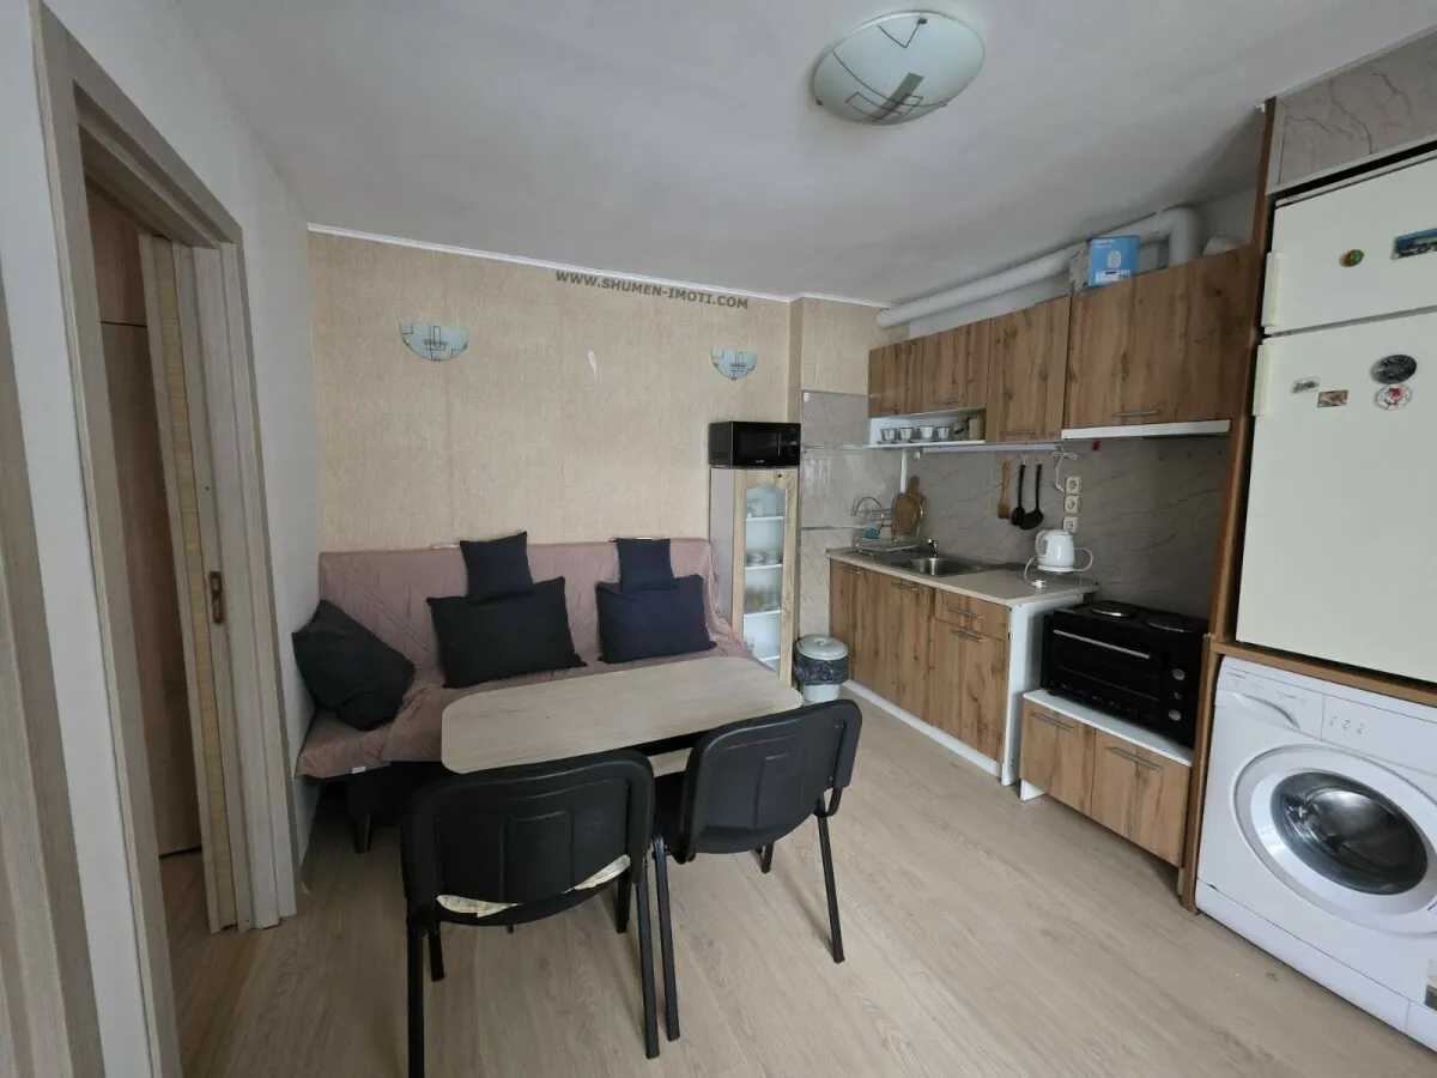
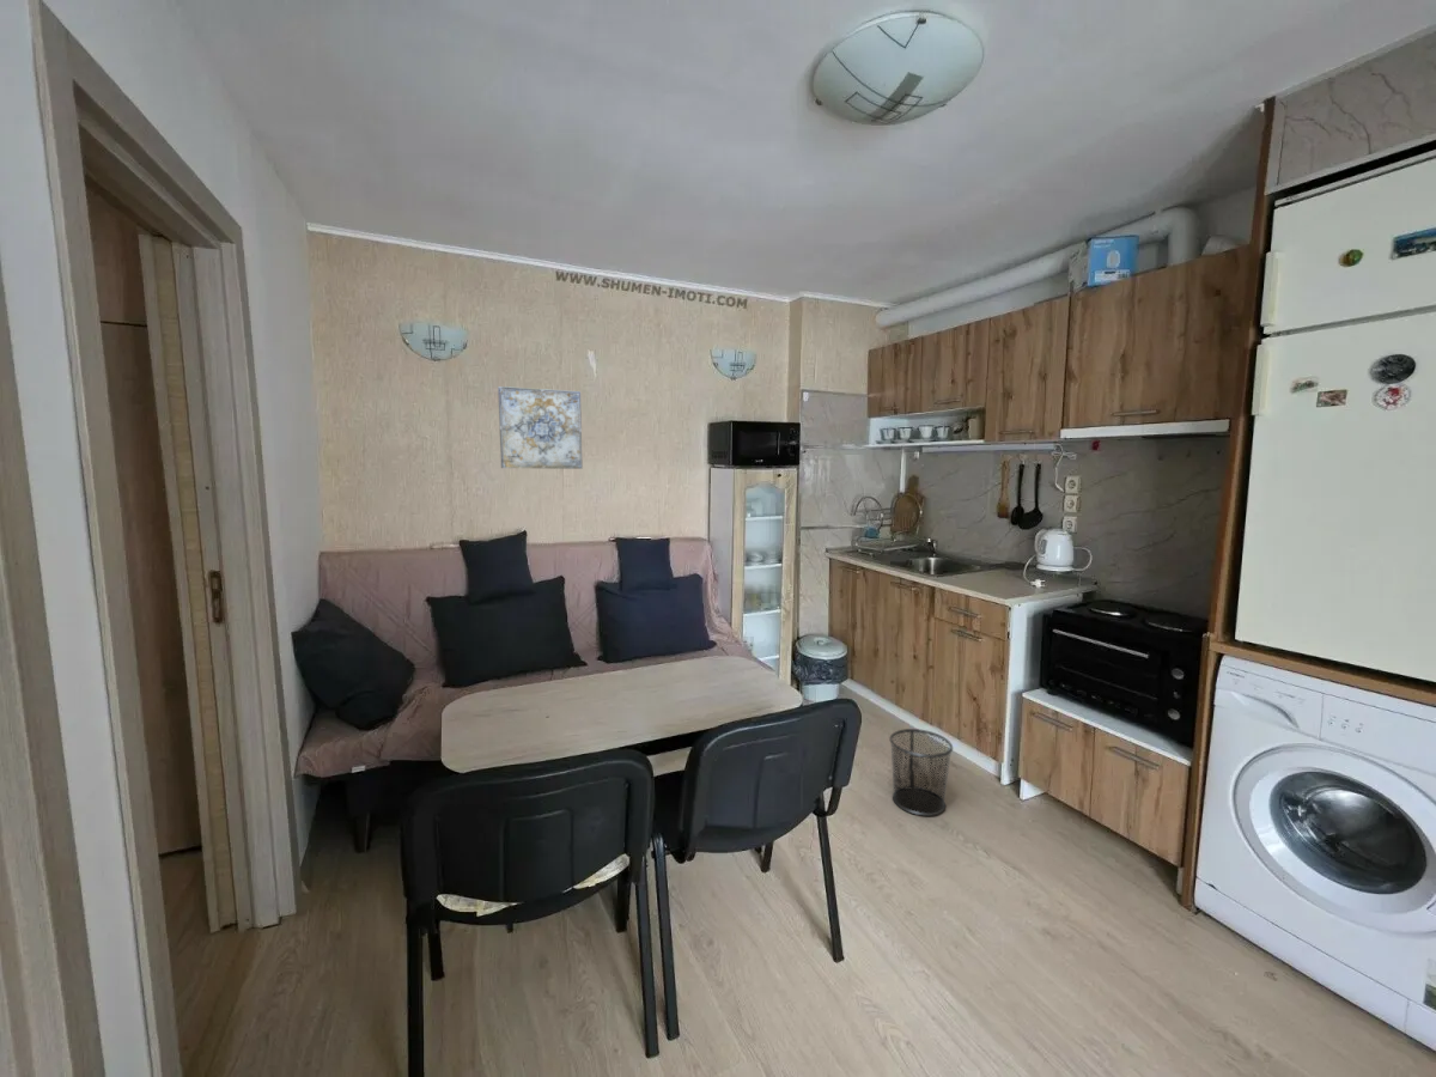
+ waste bin [888,728,954,817]
+ wall art [497,385,584,470]
